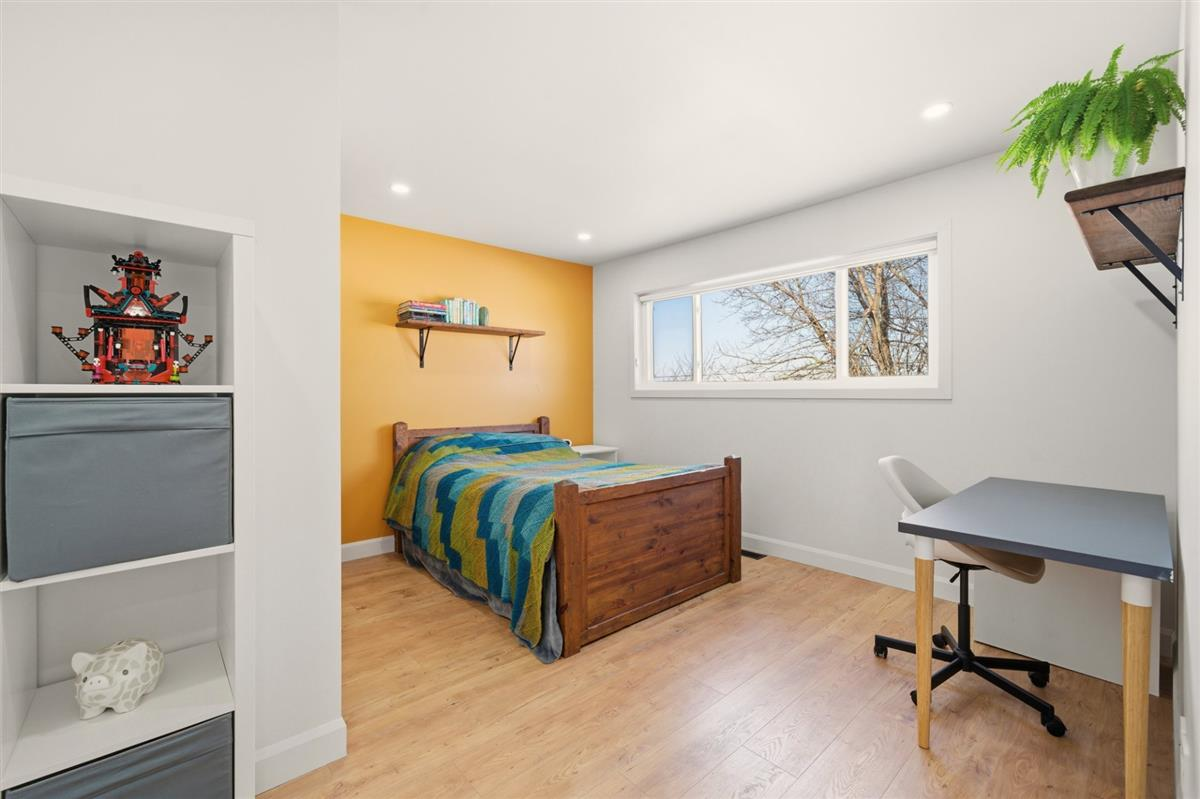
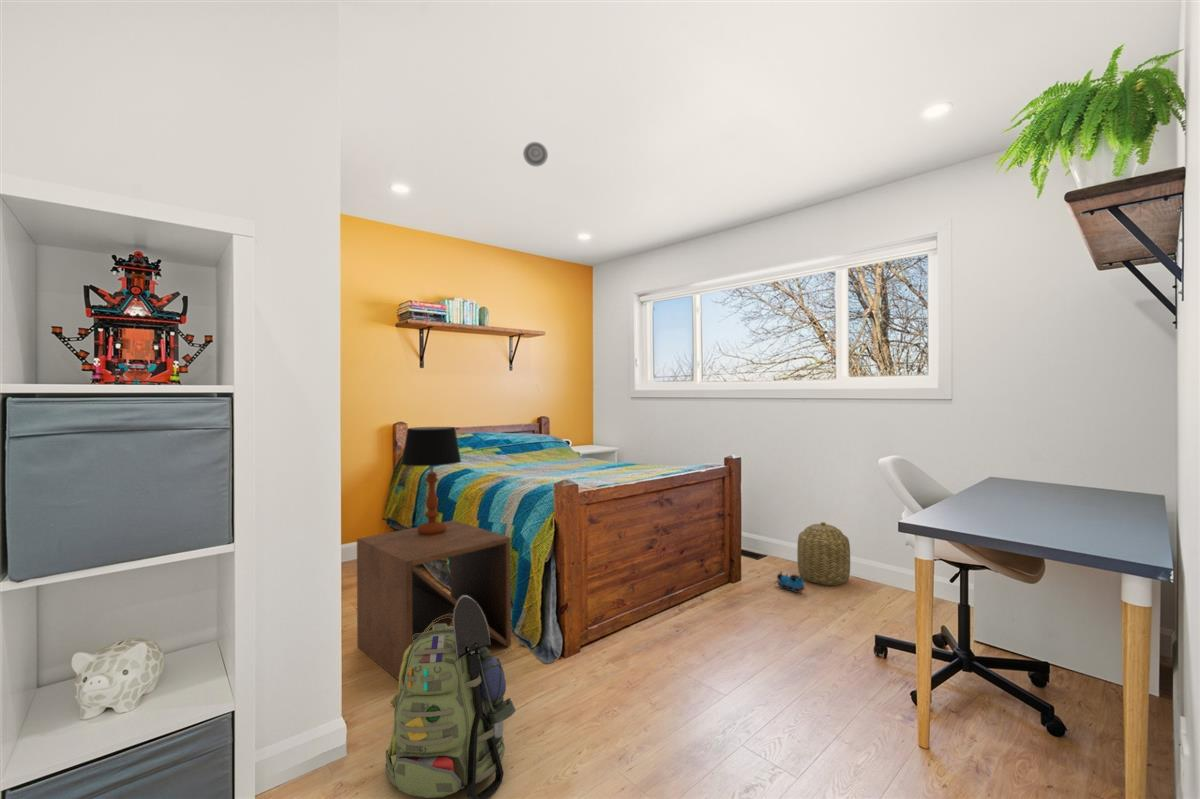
+ side table [356,519,512,682]
+ toy train [773,571,807,594]
+ smoke detector [522,141,549,168]
+ basket [796,521,851,586]
+ backpack [384,595,516,799]
+ table lamp [400,426,462,535]
